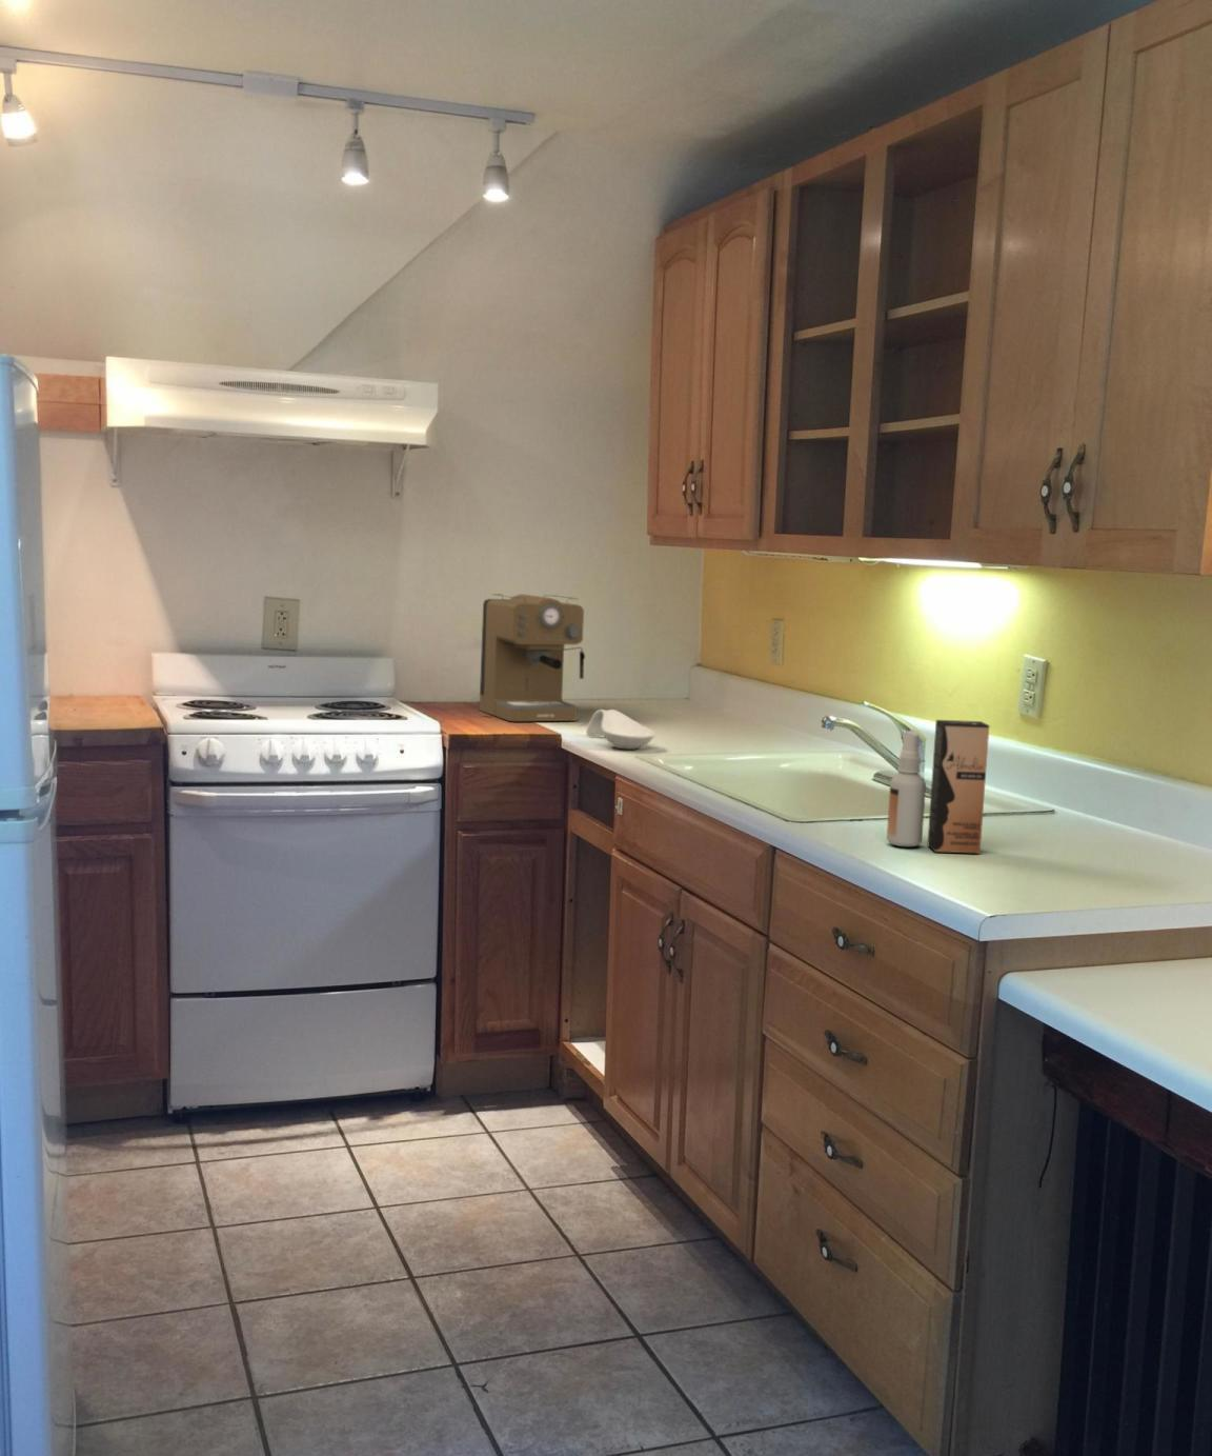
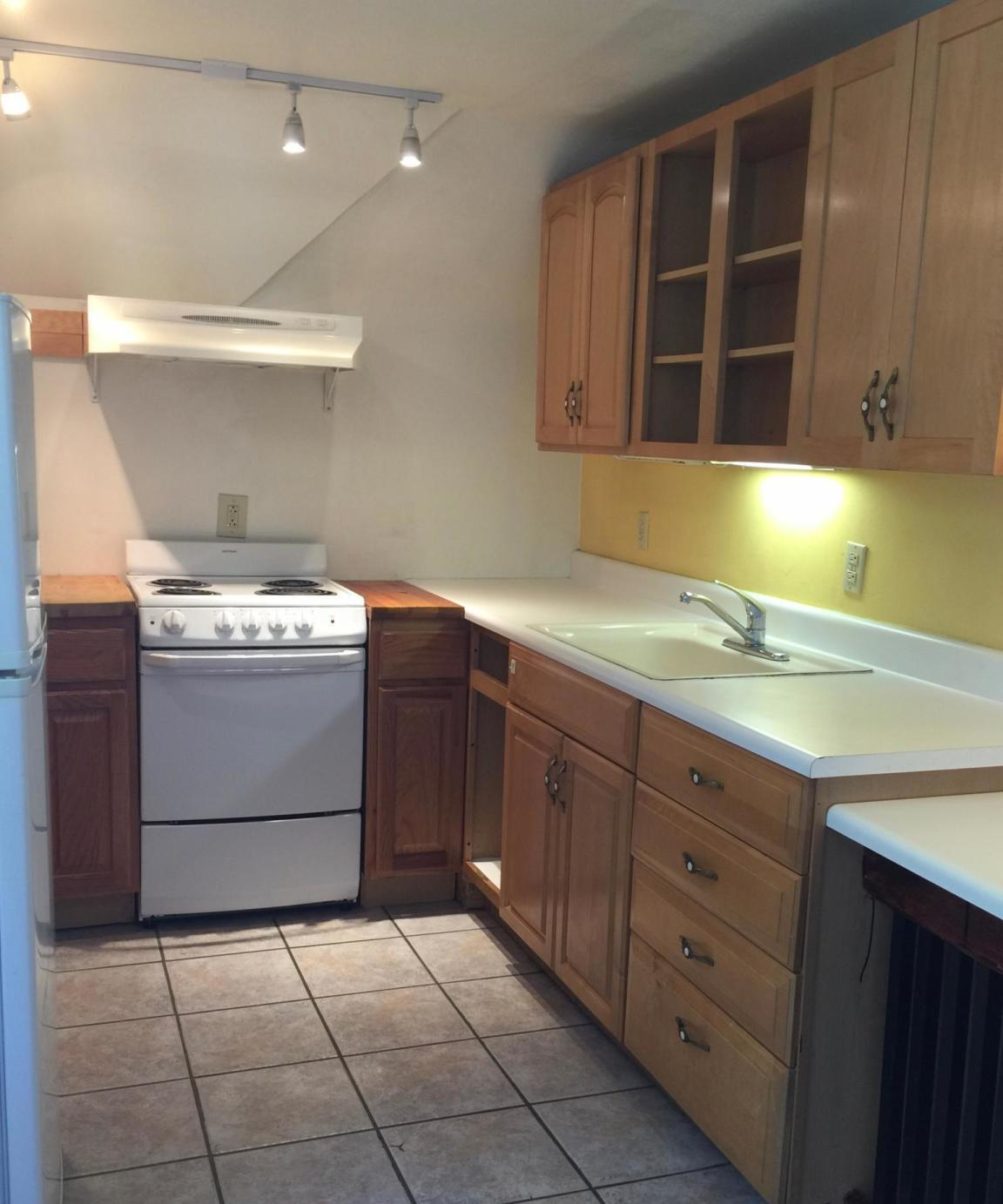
- coffee maker [479,593,586,722]
- spoon rest [585,709,655,750]
- spray bottle [886,720,990,855]
